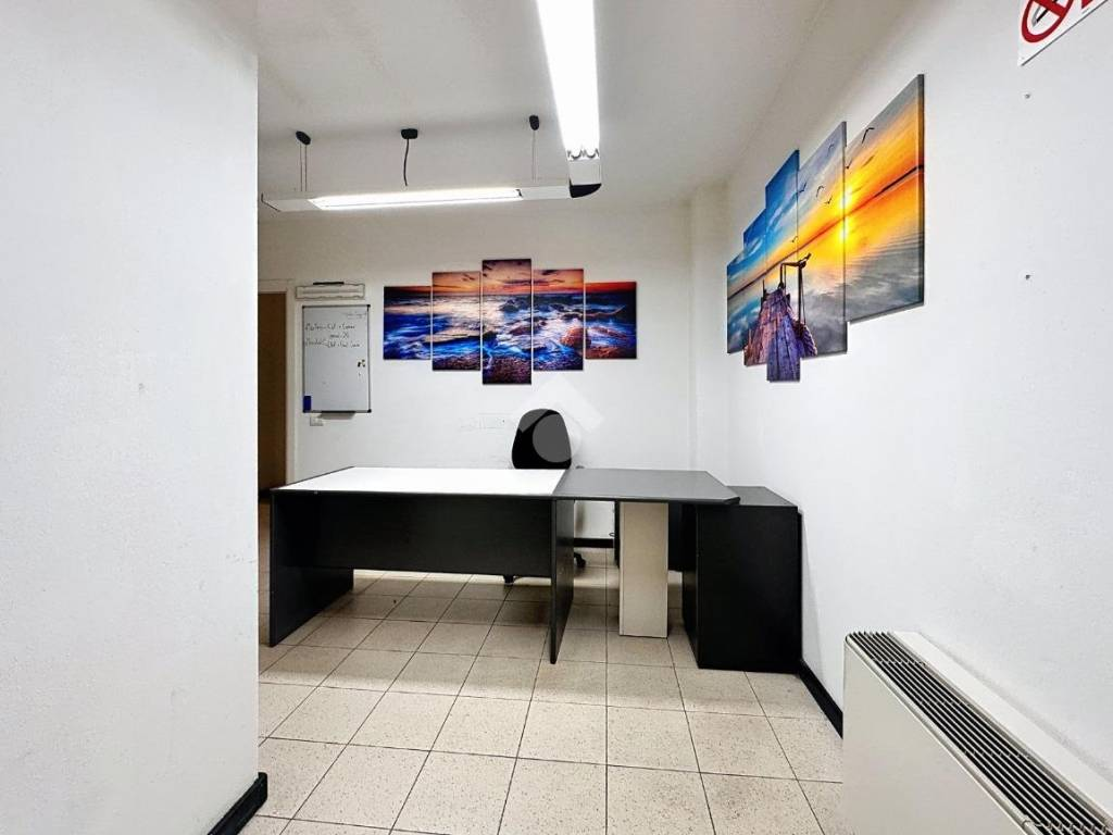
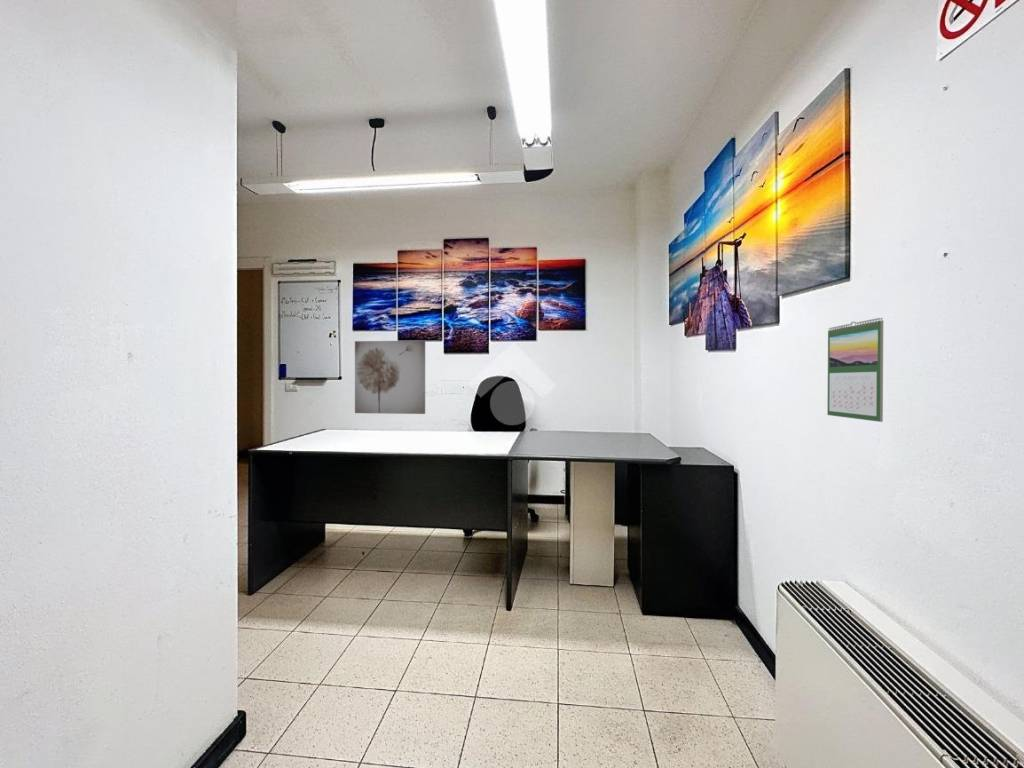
+ wall art [354,340,426,415]
+ calendar [826,317,884,423]
